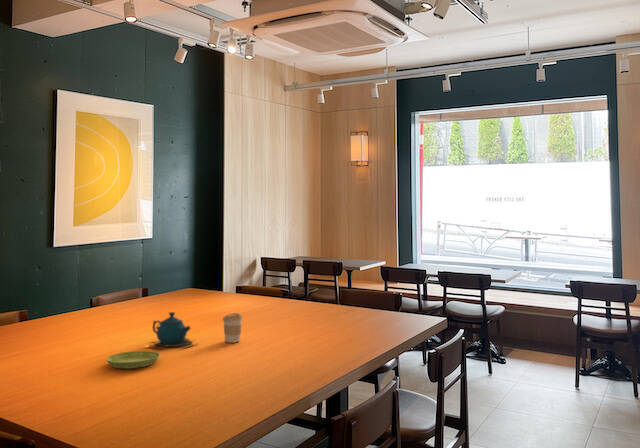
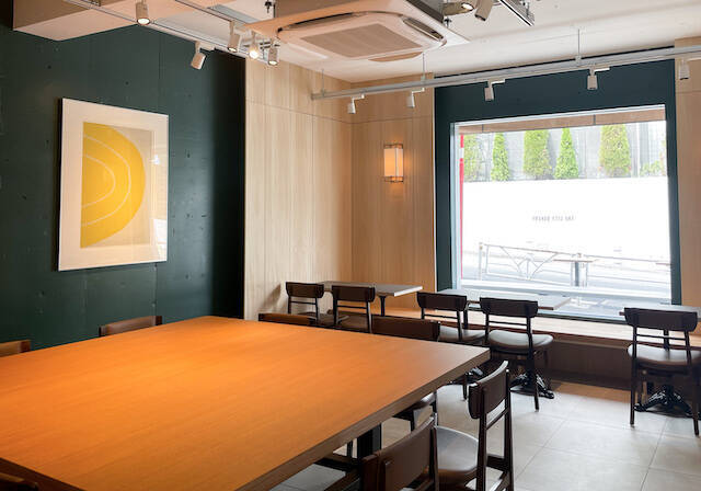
- teapot [149,311,200,349]
- saucer [105,350,161,369]
- coffee cup [222,312,243,344]
